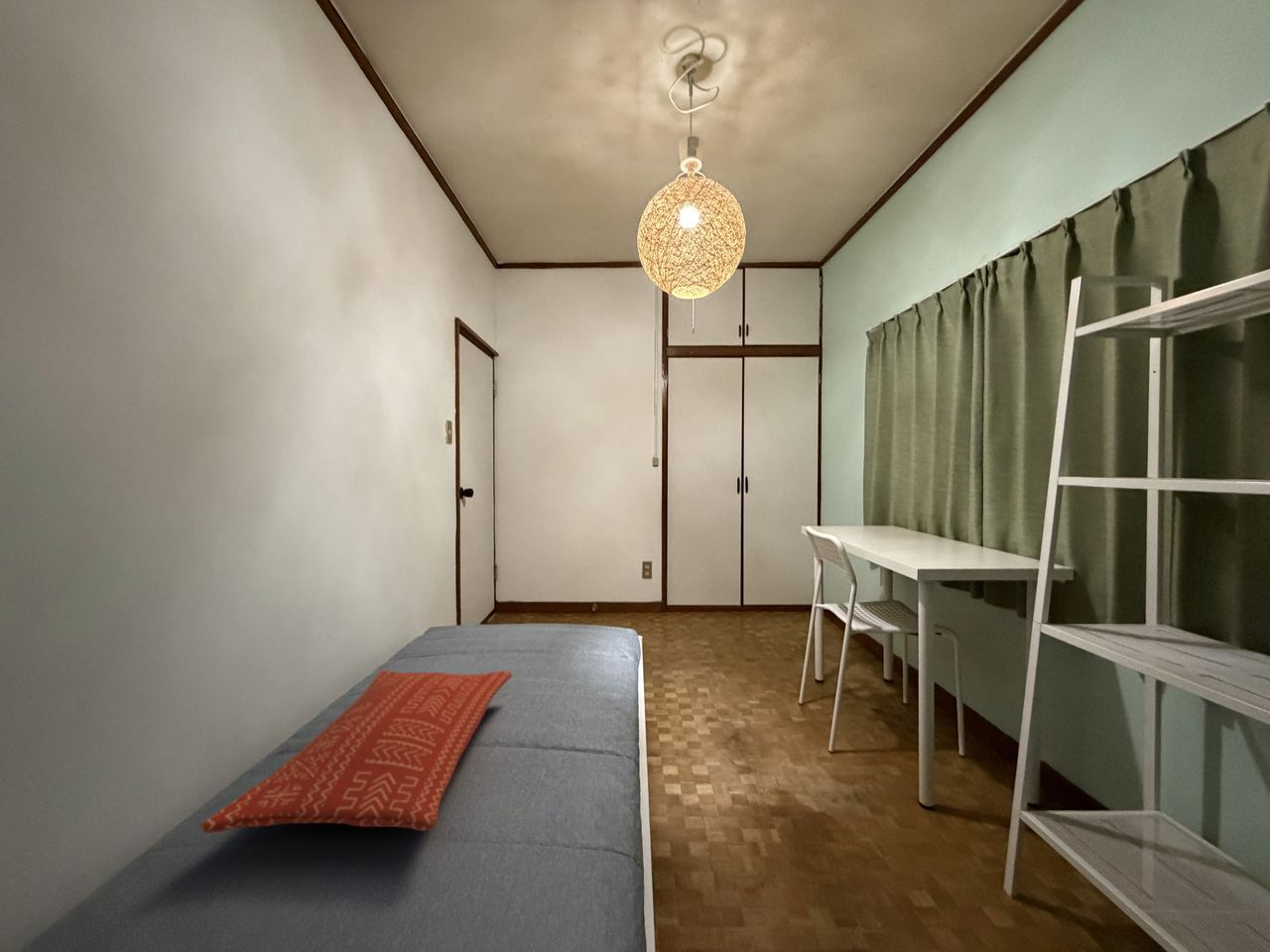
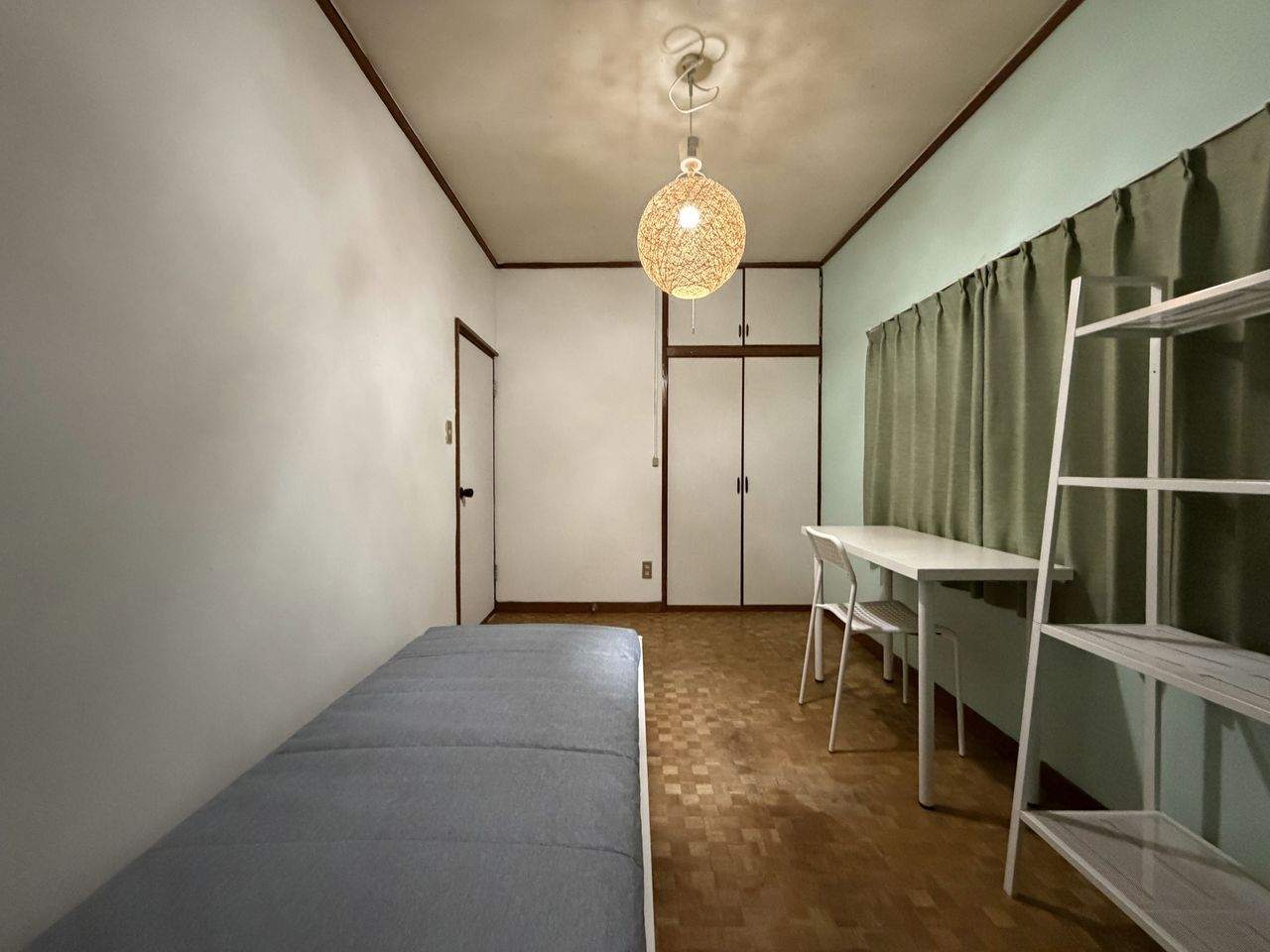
- pillow [199,669,513,834]
